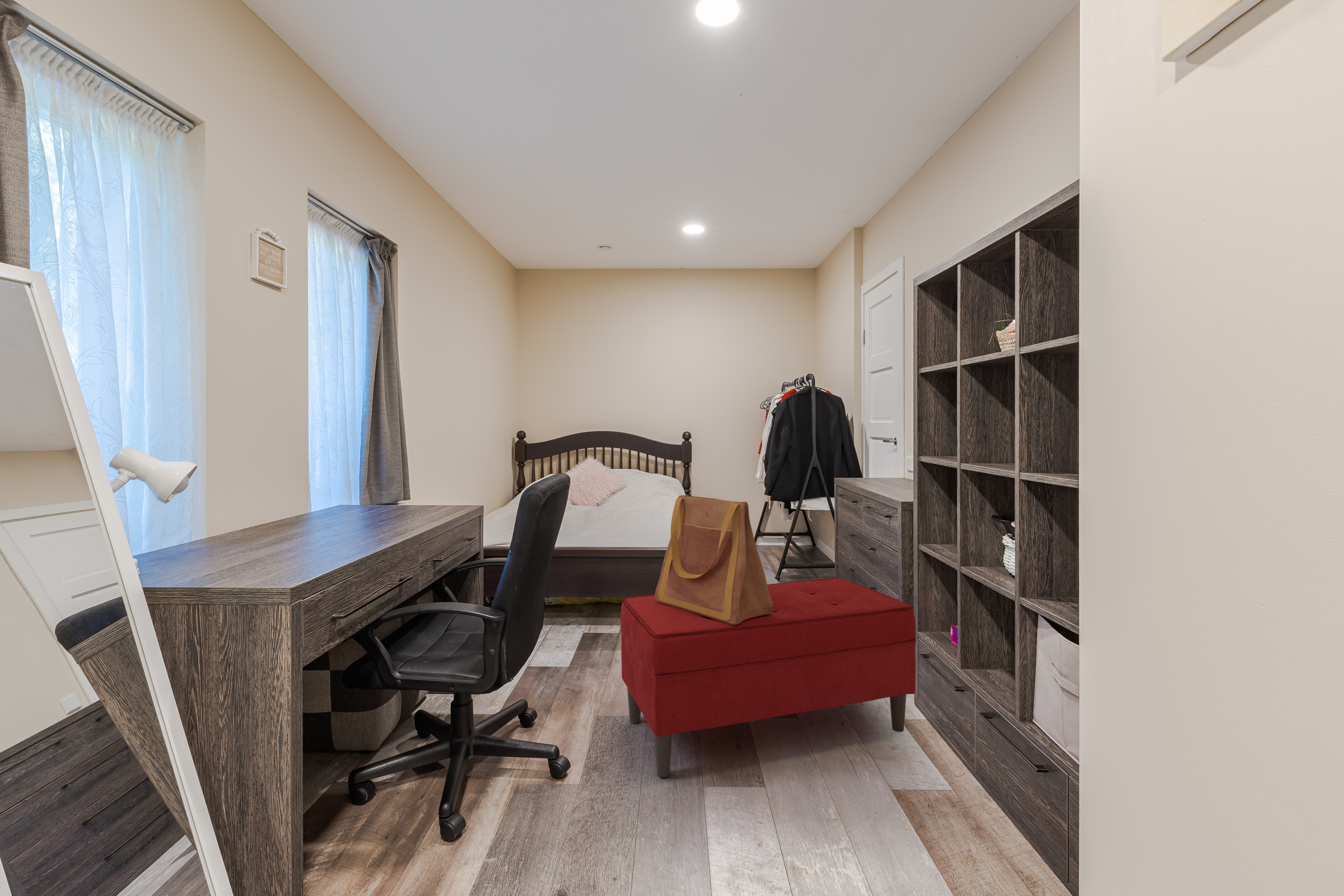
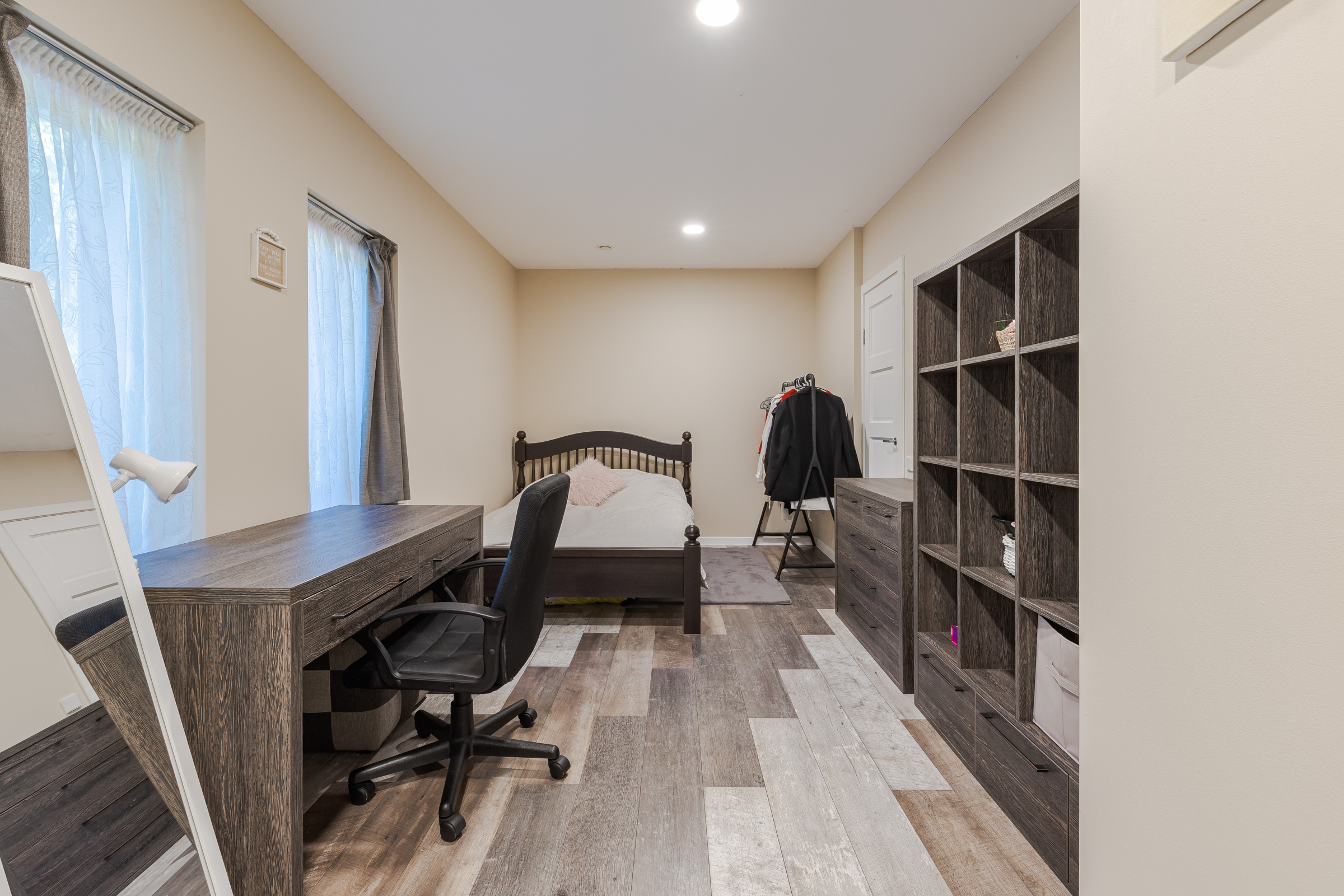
- bench [620,577,917,778]
- tote bag [655,495,773,626]
